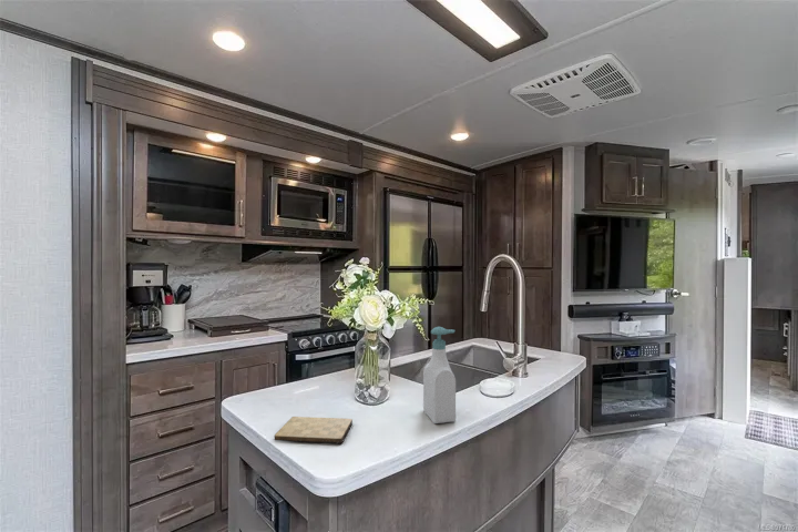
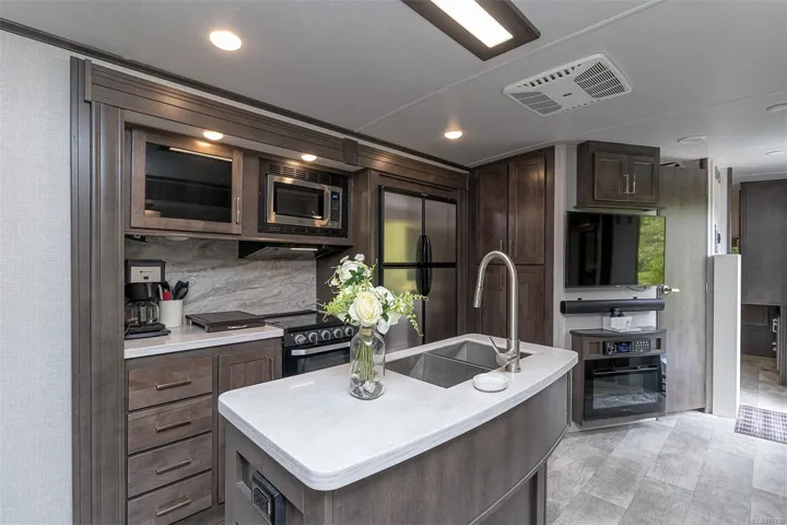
- cutting board [274,416,354,444]
- soap bottle [422,326,457,424]
